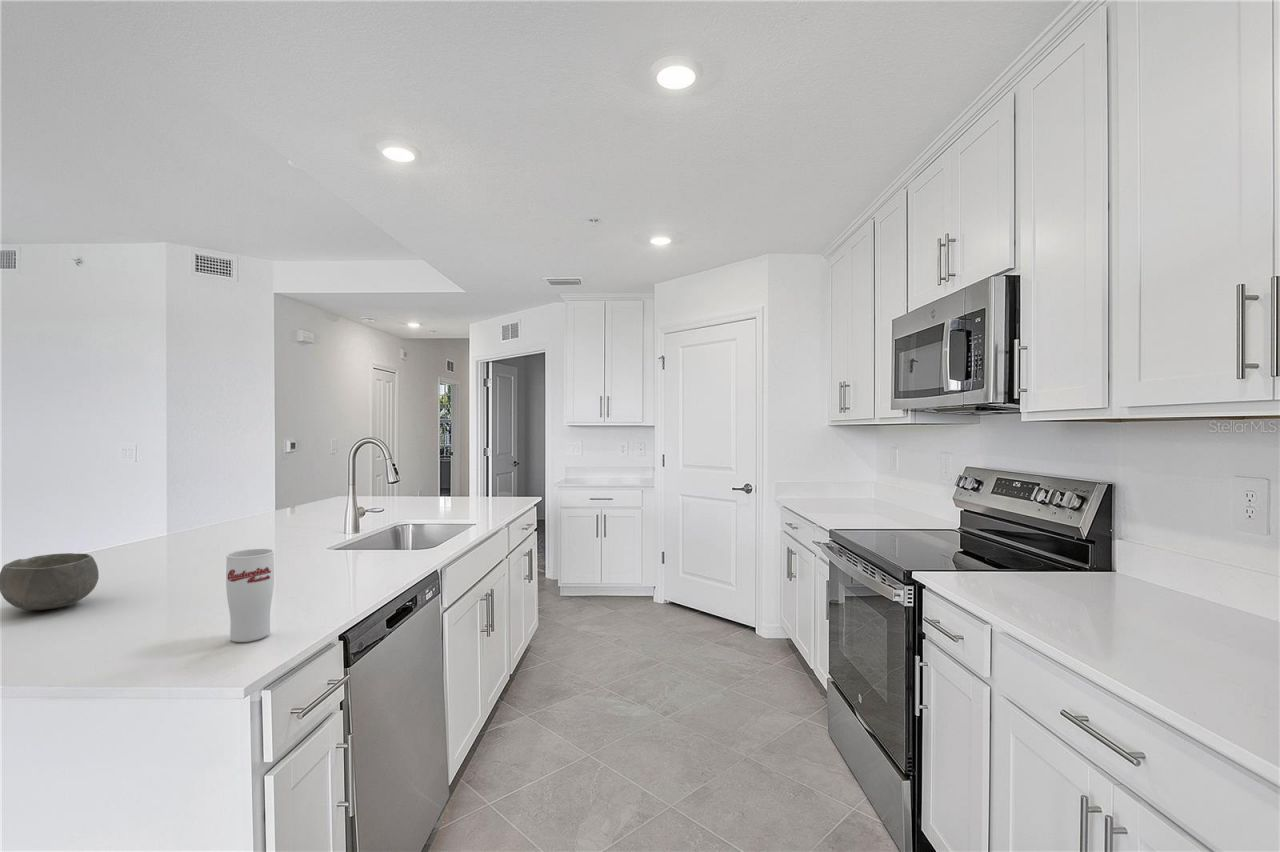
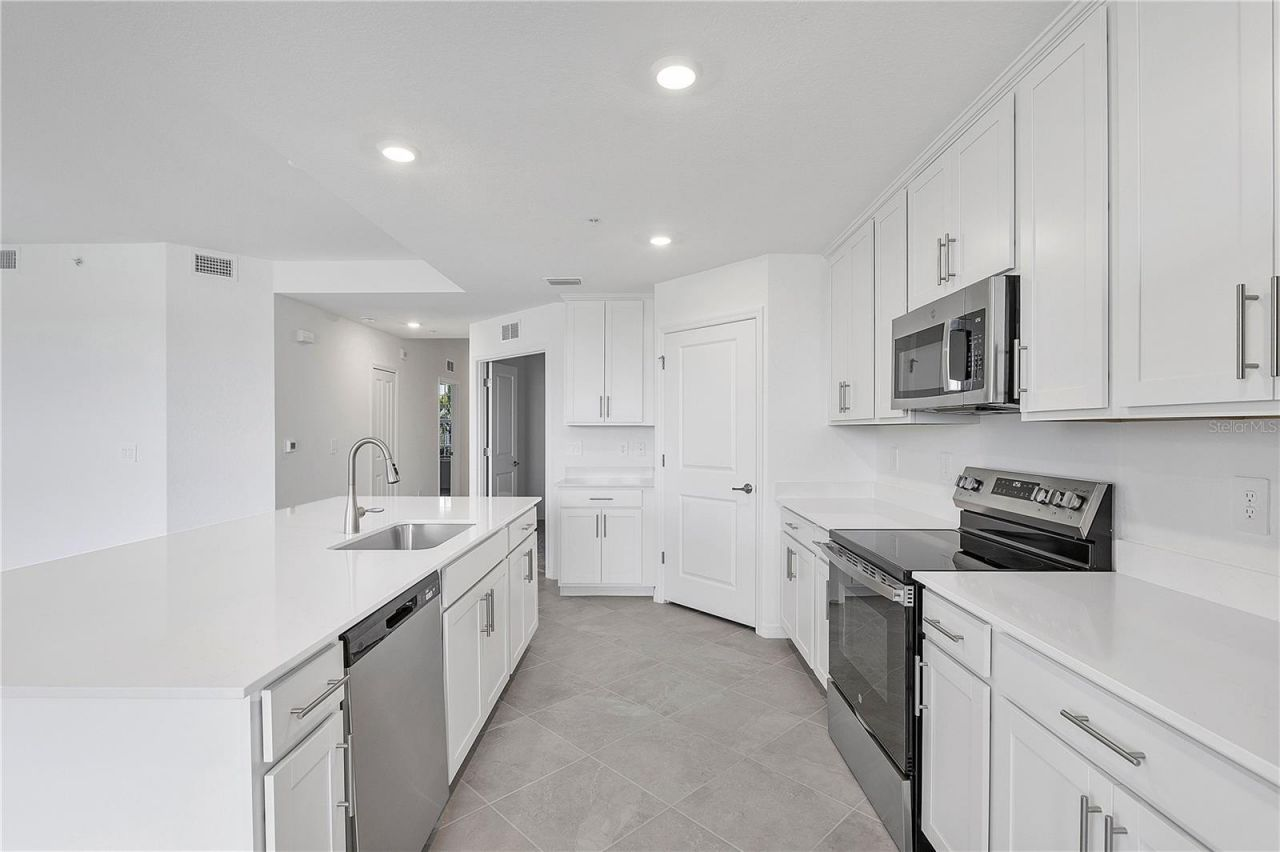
- cup [225,548,275,643]
- bowl [0,552,100,611]
